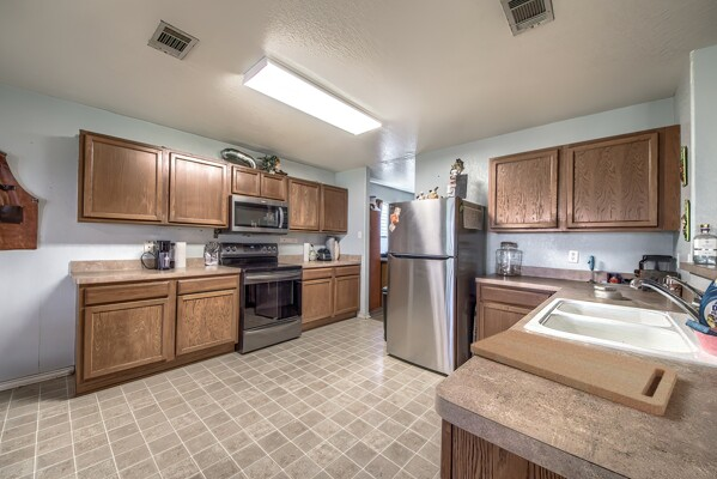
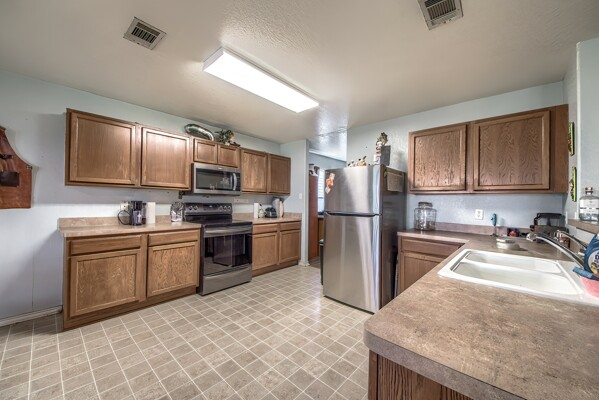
- cutting board [469,328,679,417]
